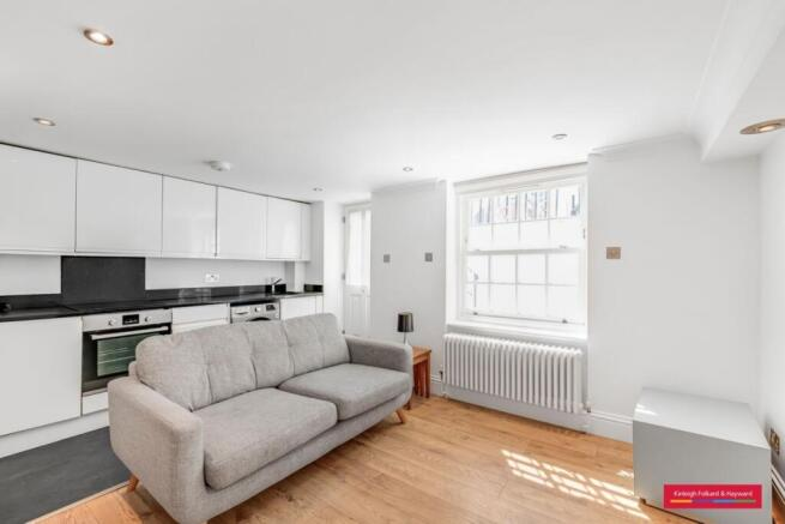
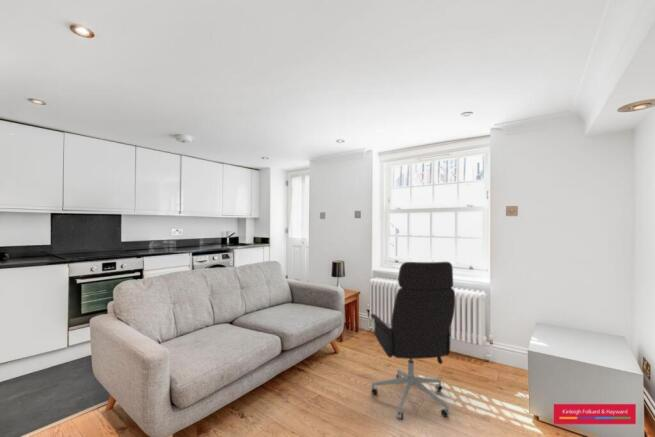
+ office chair [370,261,456,421]
